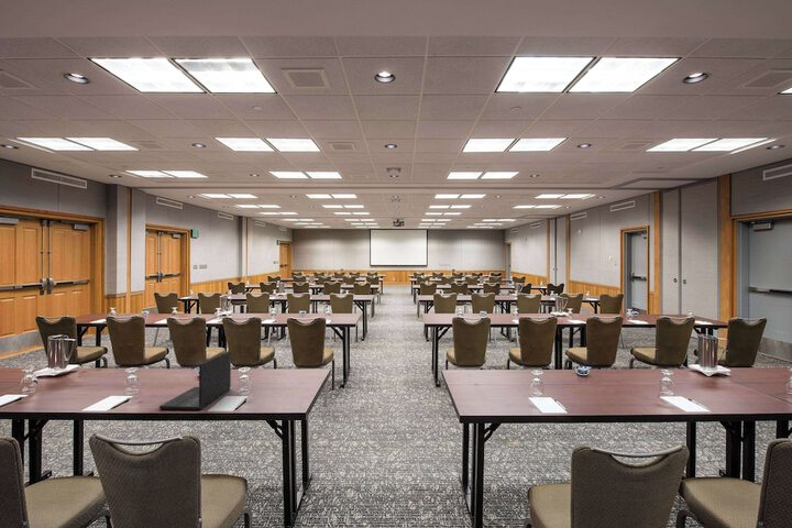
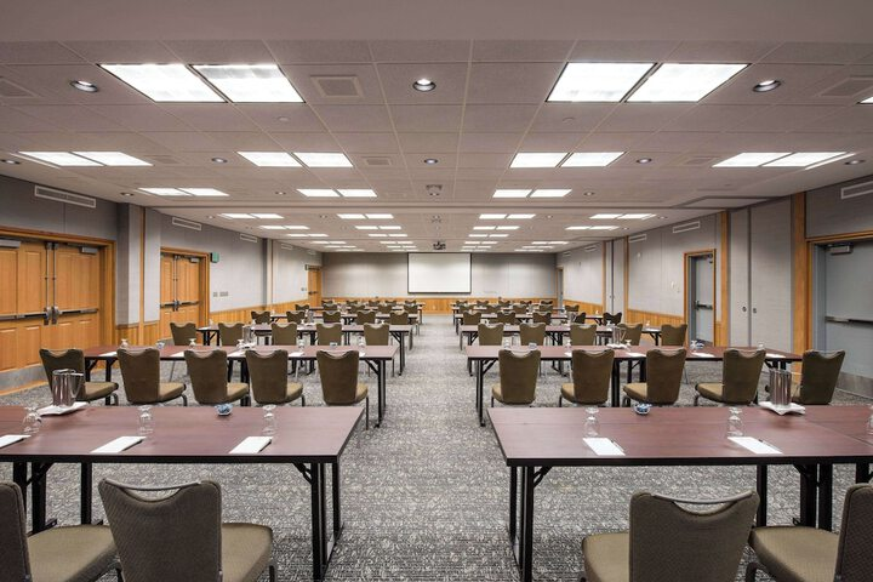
- laptop [158,350,232,411]
